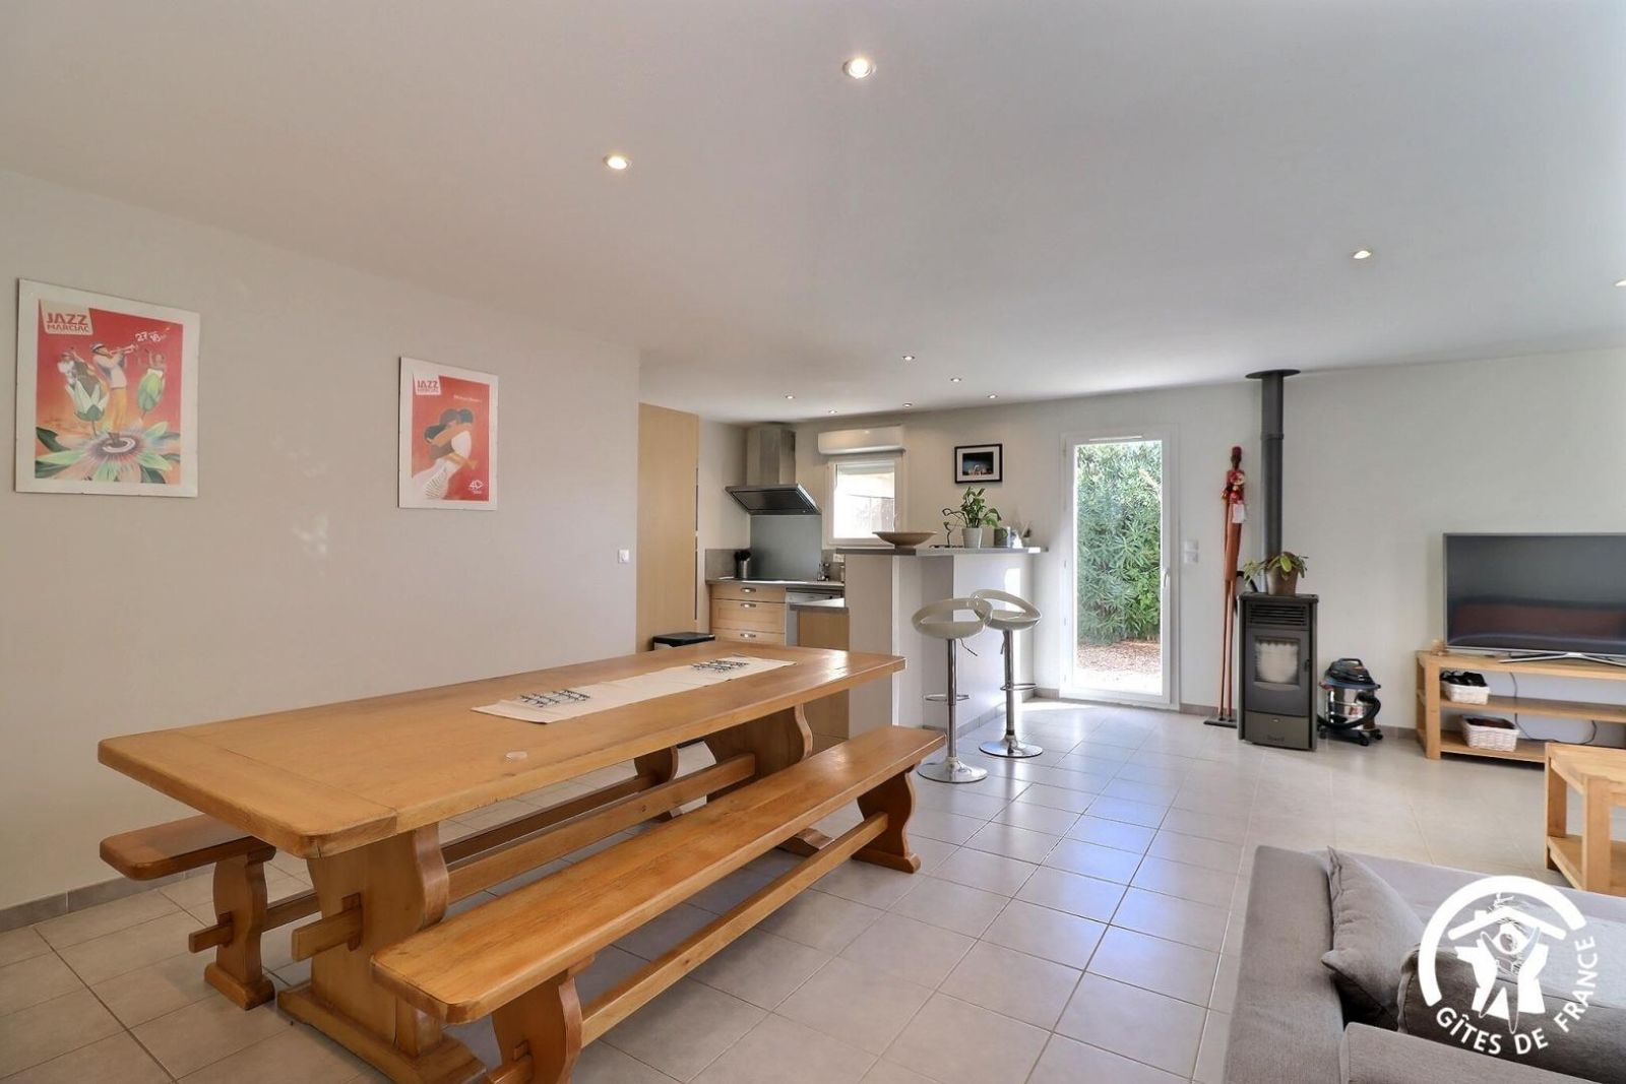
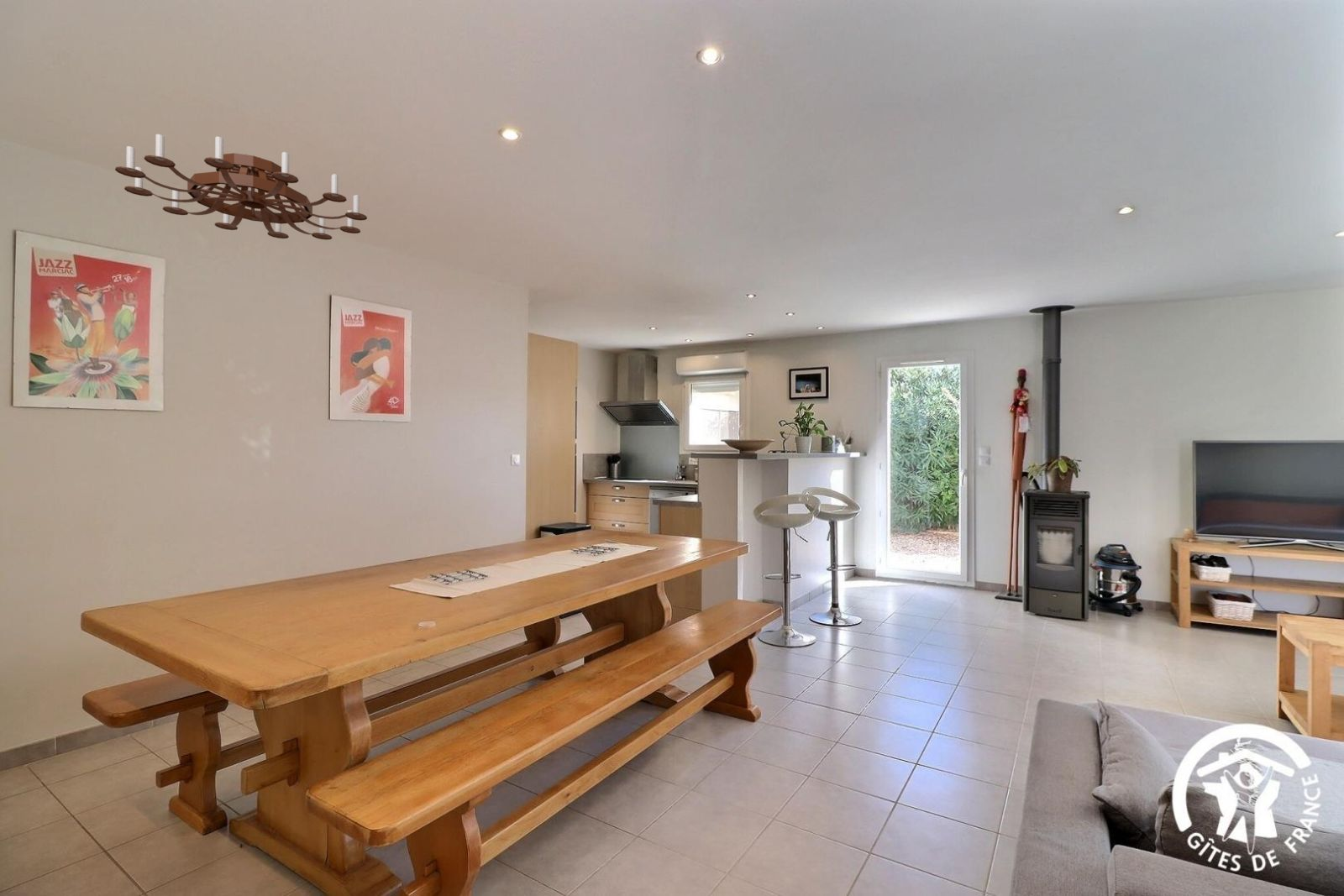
+ chandelier [114,134,368,241]
